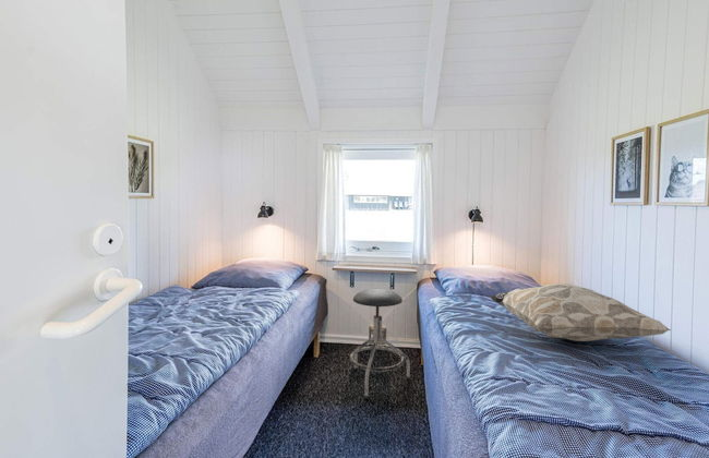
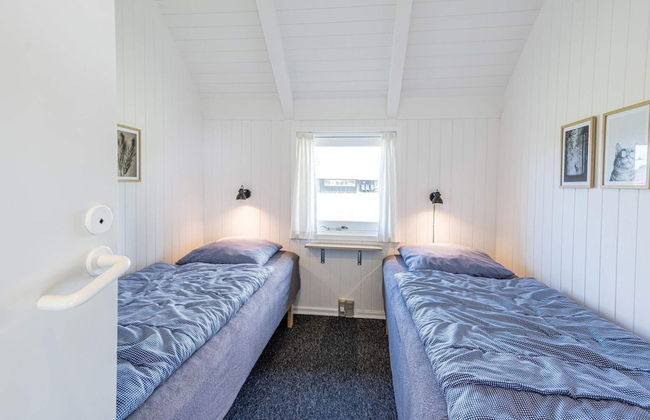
- stool [348,288,411,400]
- decorative pillow [489,282,672,342]
